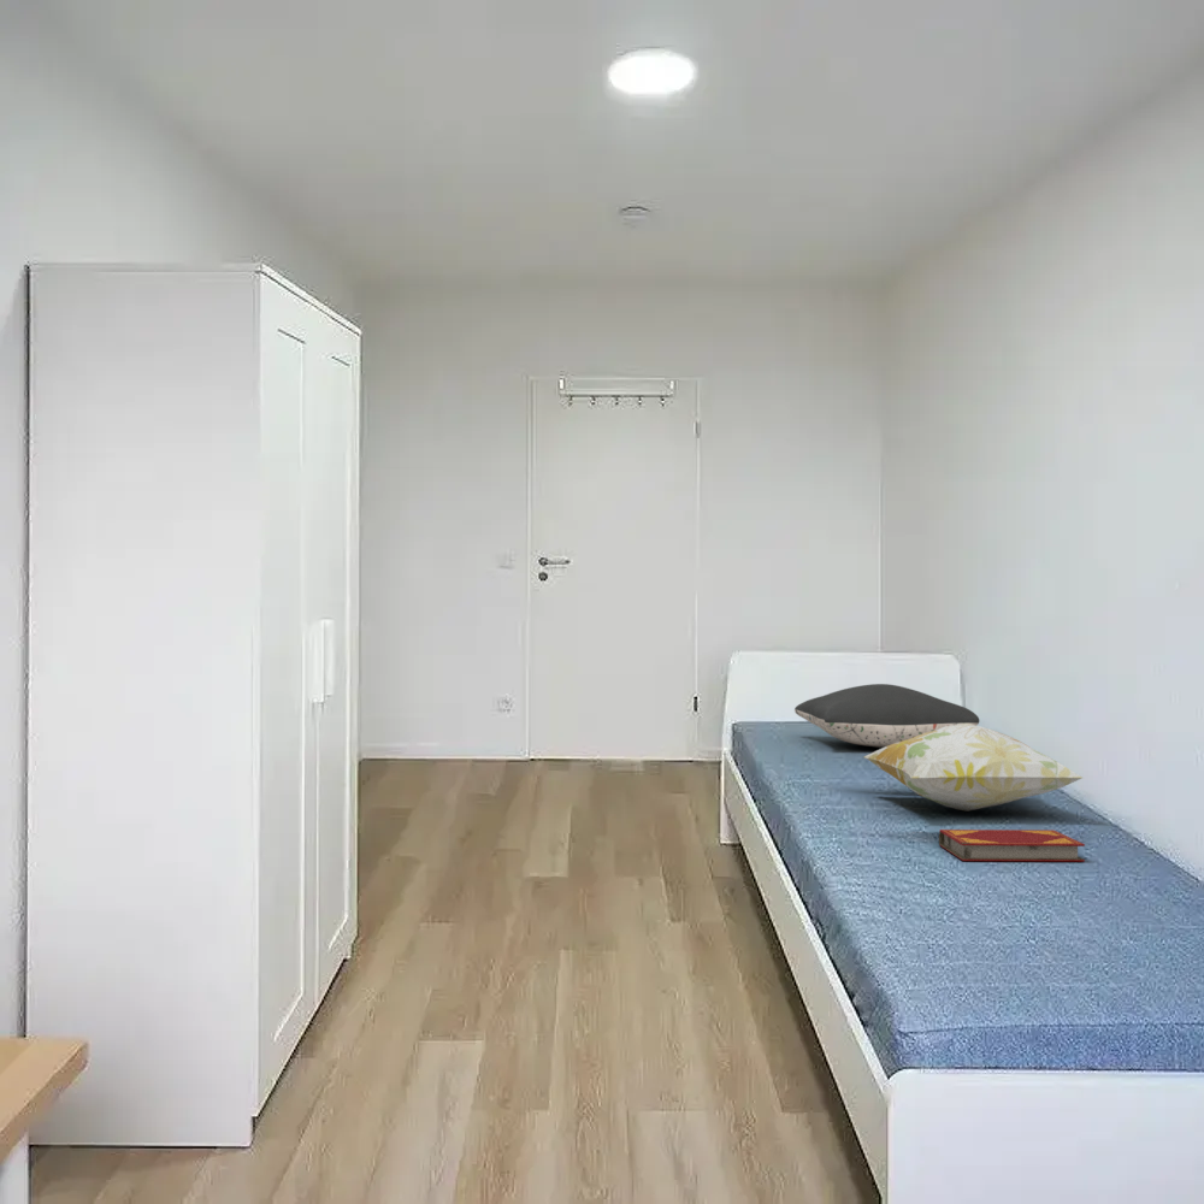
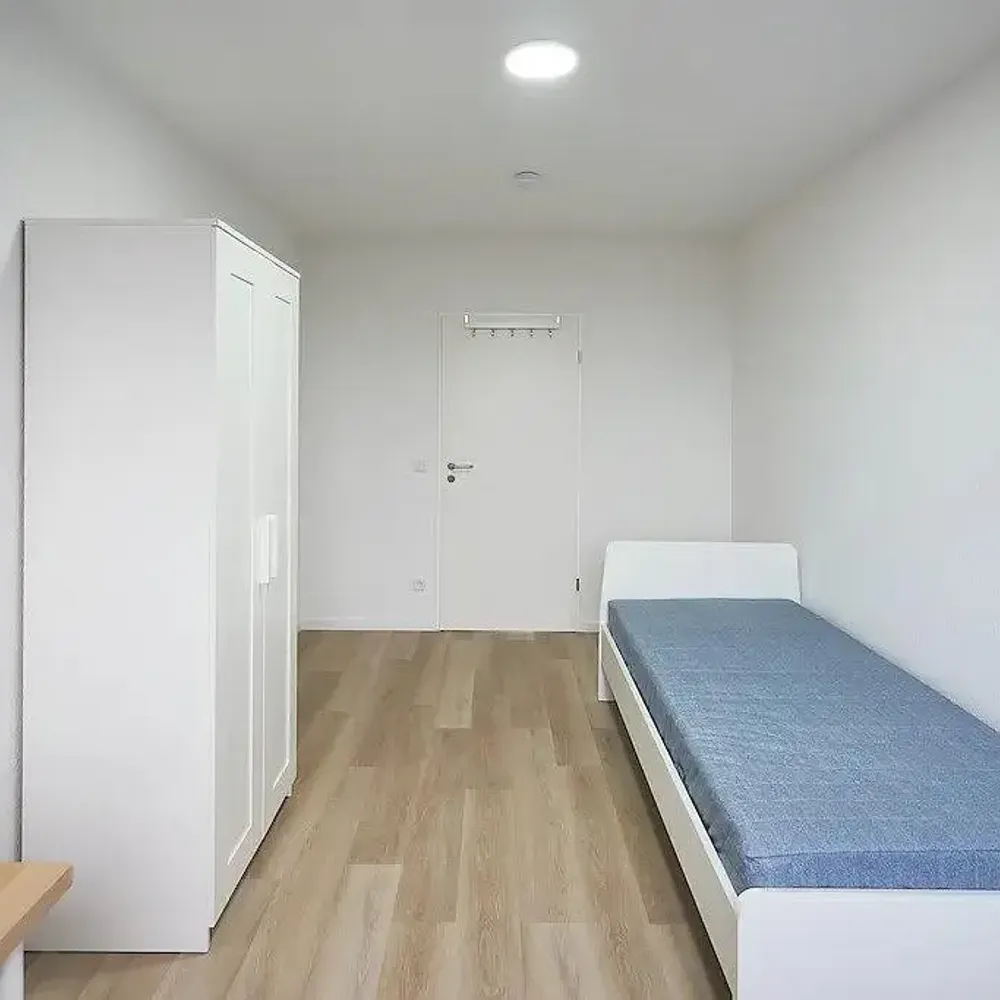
- hardback book [938,828,1086,862]
- pillow [793,683,980,749]
- decorative pillow [863,724,1084,813]
